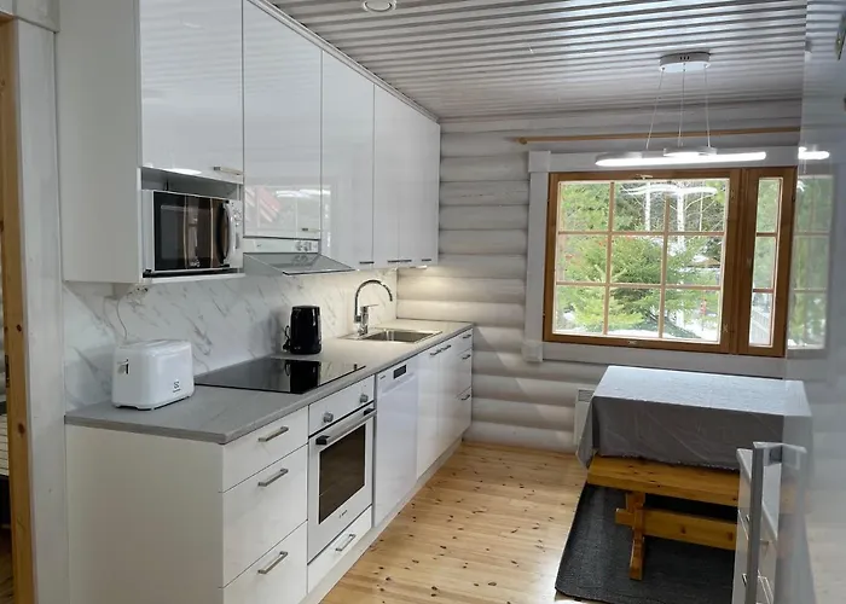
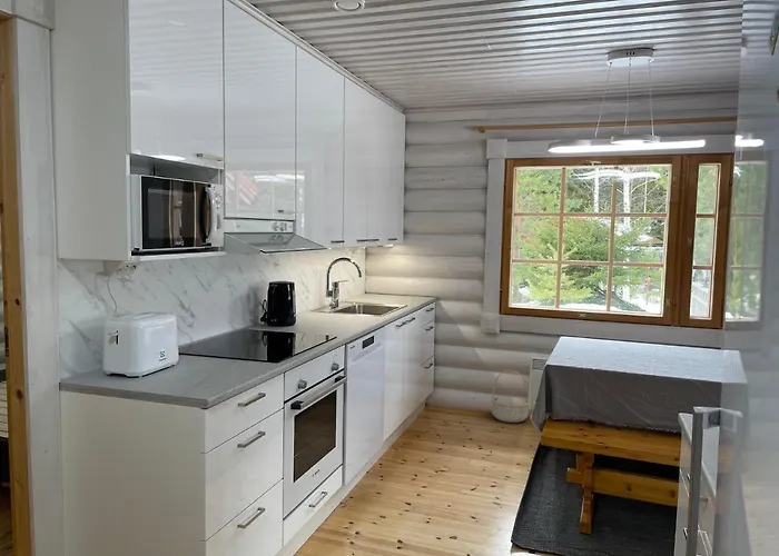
+ basket [490,369,531,424]
